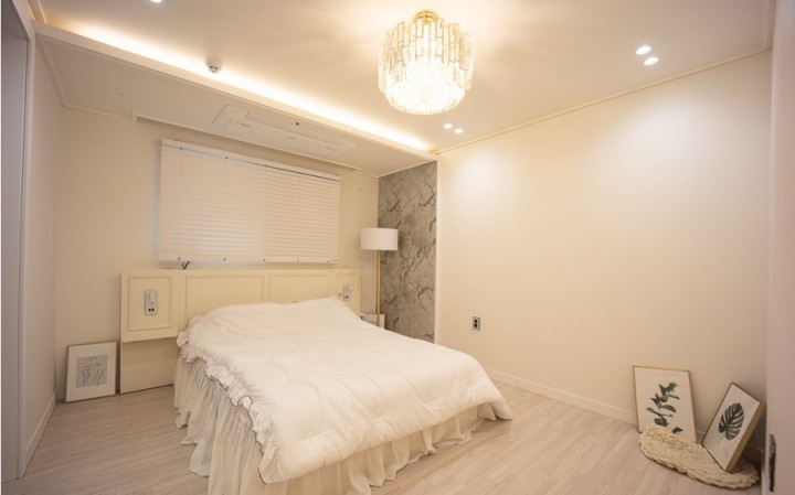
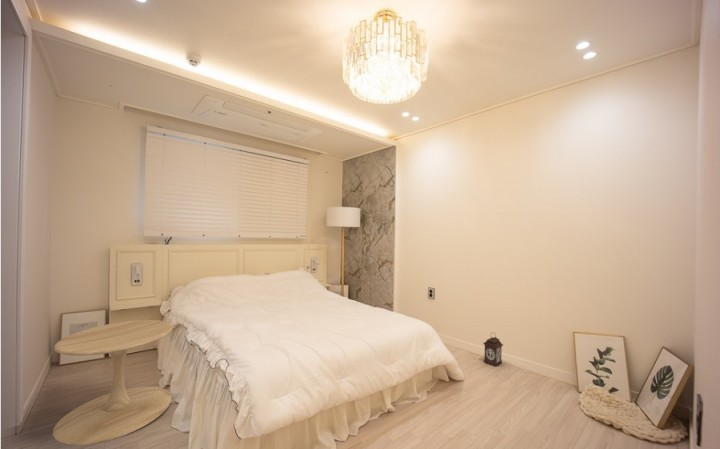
+ lantern [482,331,504,367]
+ side table [52,319,174,446]
